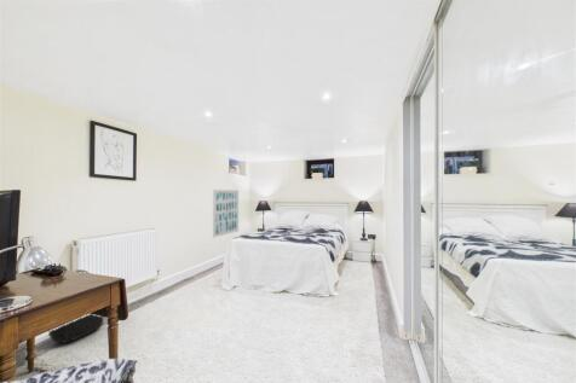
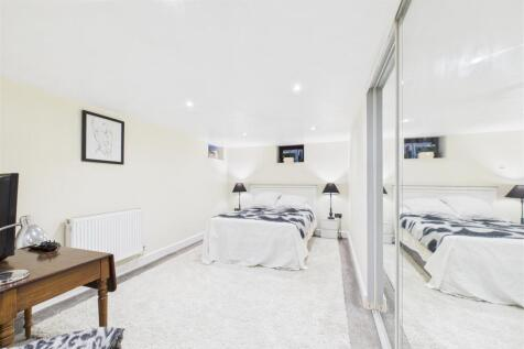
- wall art [212,188,240,239]
- backpack [47,269,104,344]
